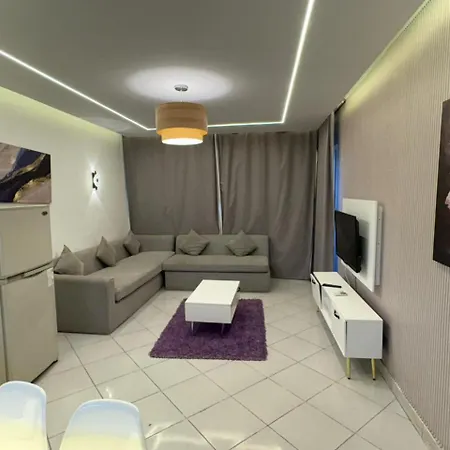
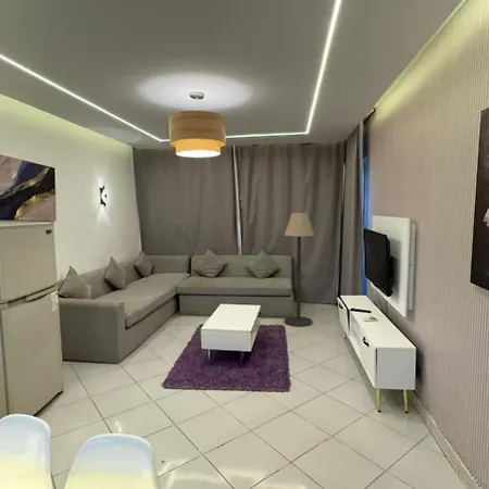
+ floor lamp [284,212,315,328]
